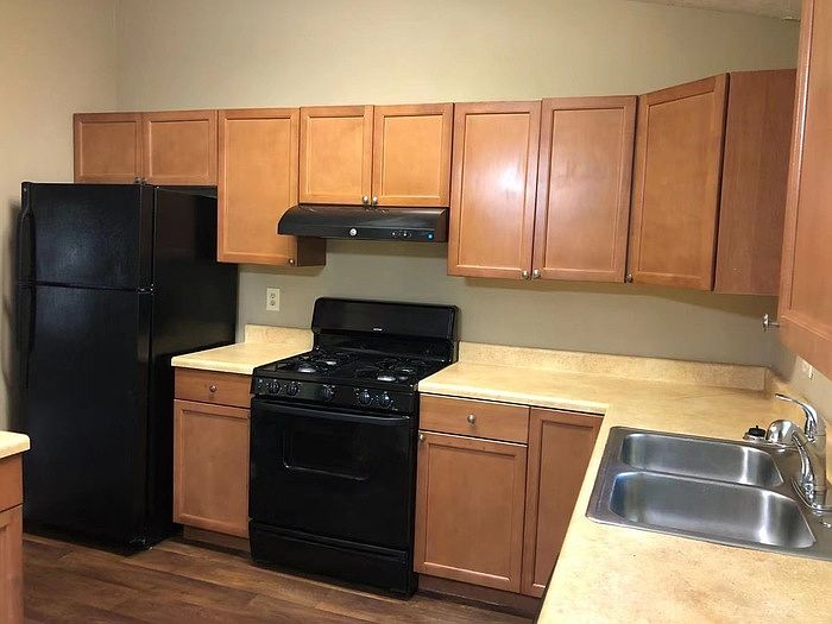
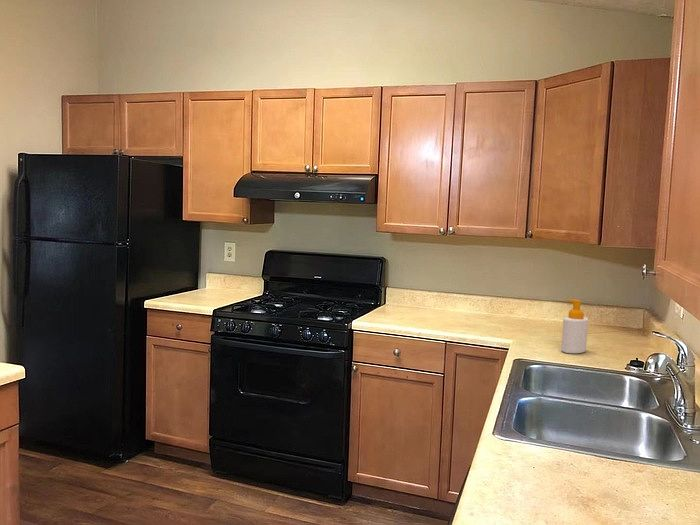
+ soap bottle [560,298,589,354]
